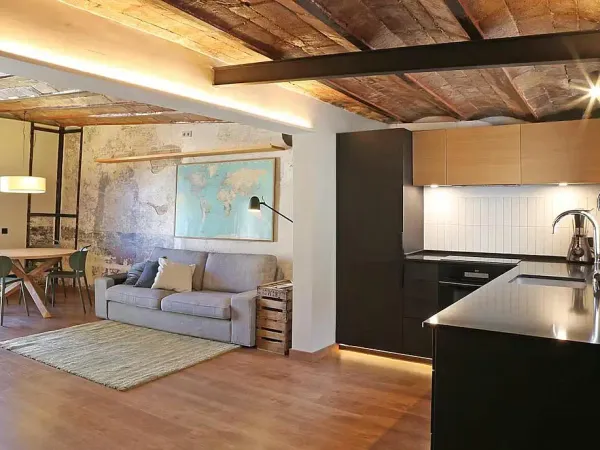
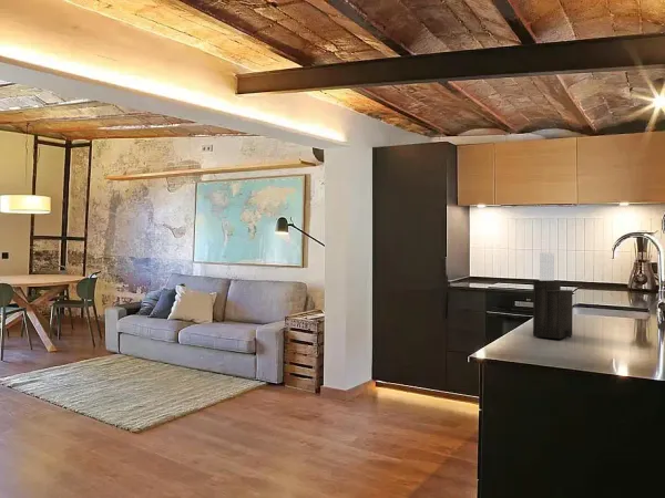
+ knife block [532,251,573,340]
